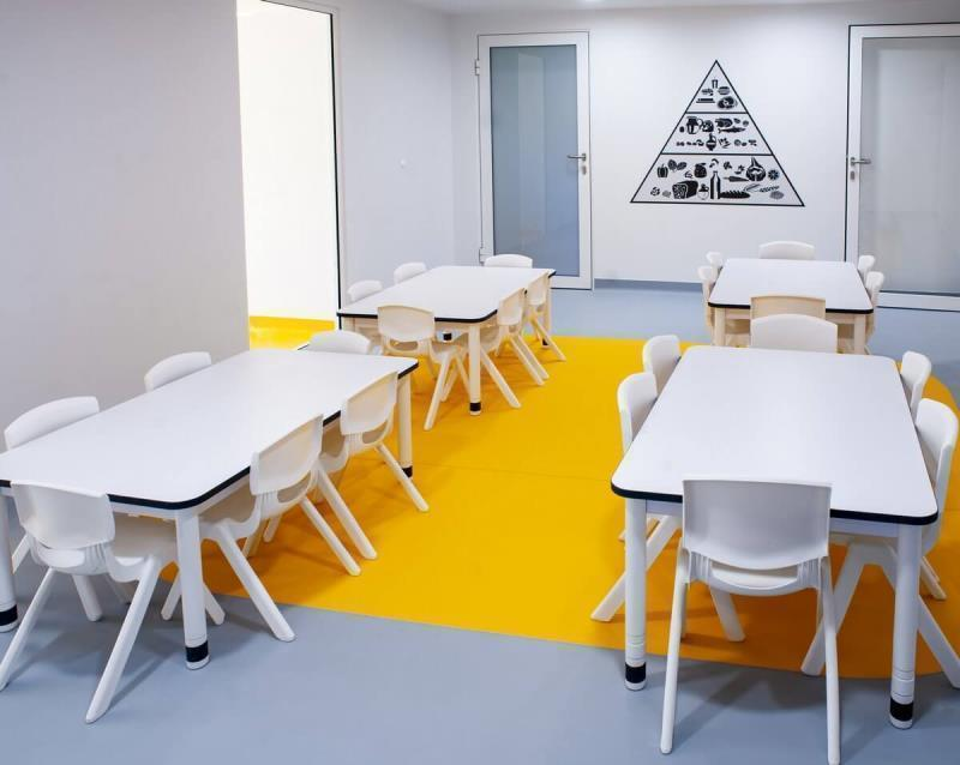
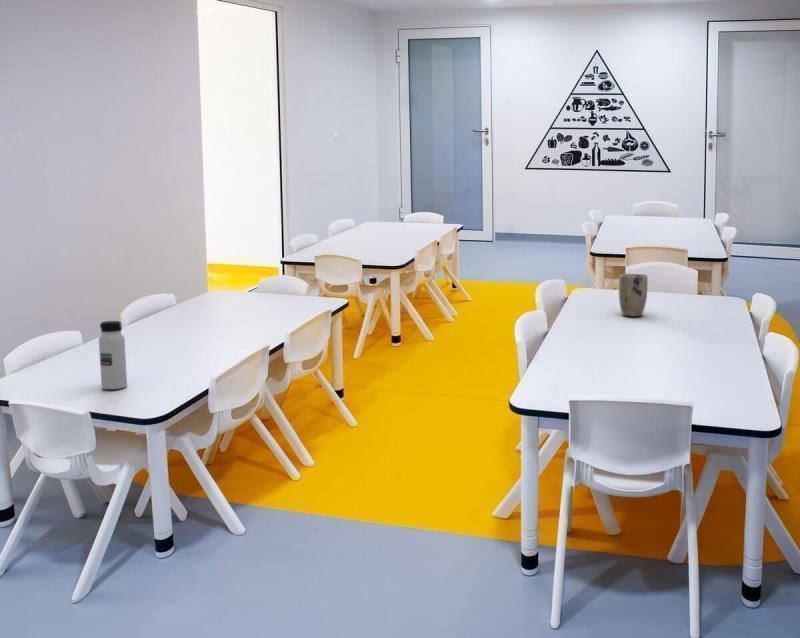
+ water bottle [98,320,128,390]
+ plant pot [618,273,648,317]
